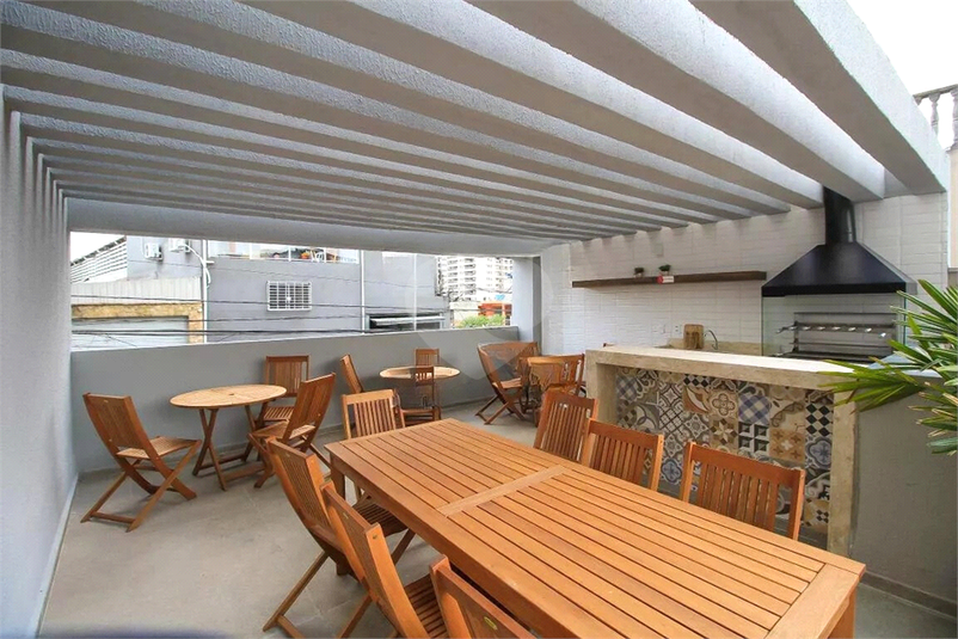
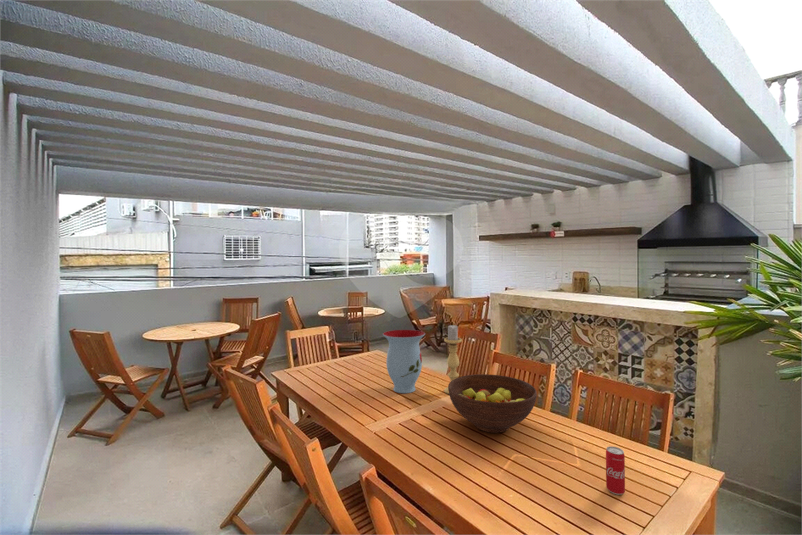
+ vase [382,329,426,394]
+ beverage can [605,445,626,496]
+ candle holder [443,324,463,395]
+ fruit bowl [447,373,538,434]
